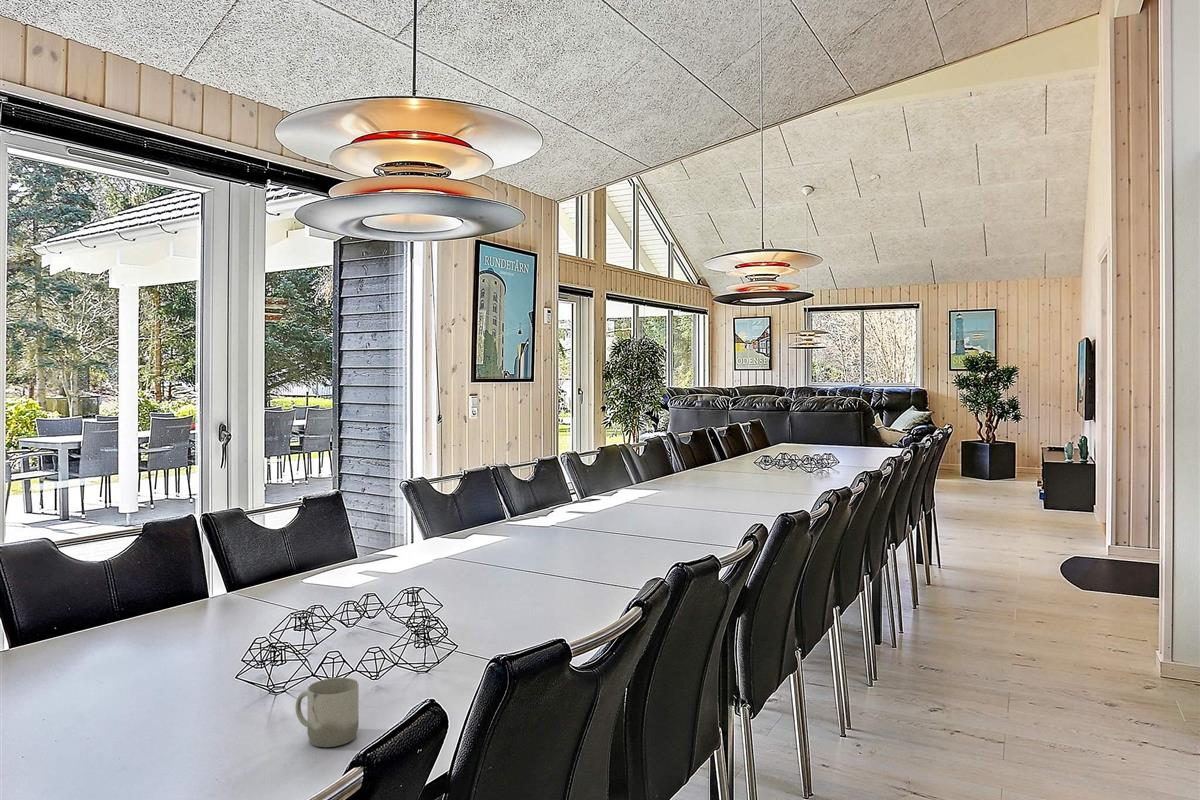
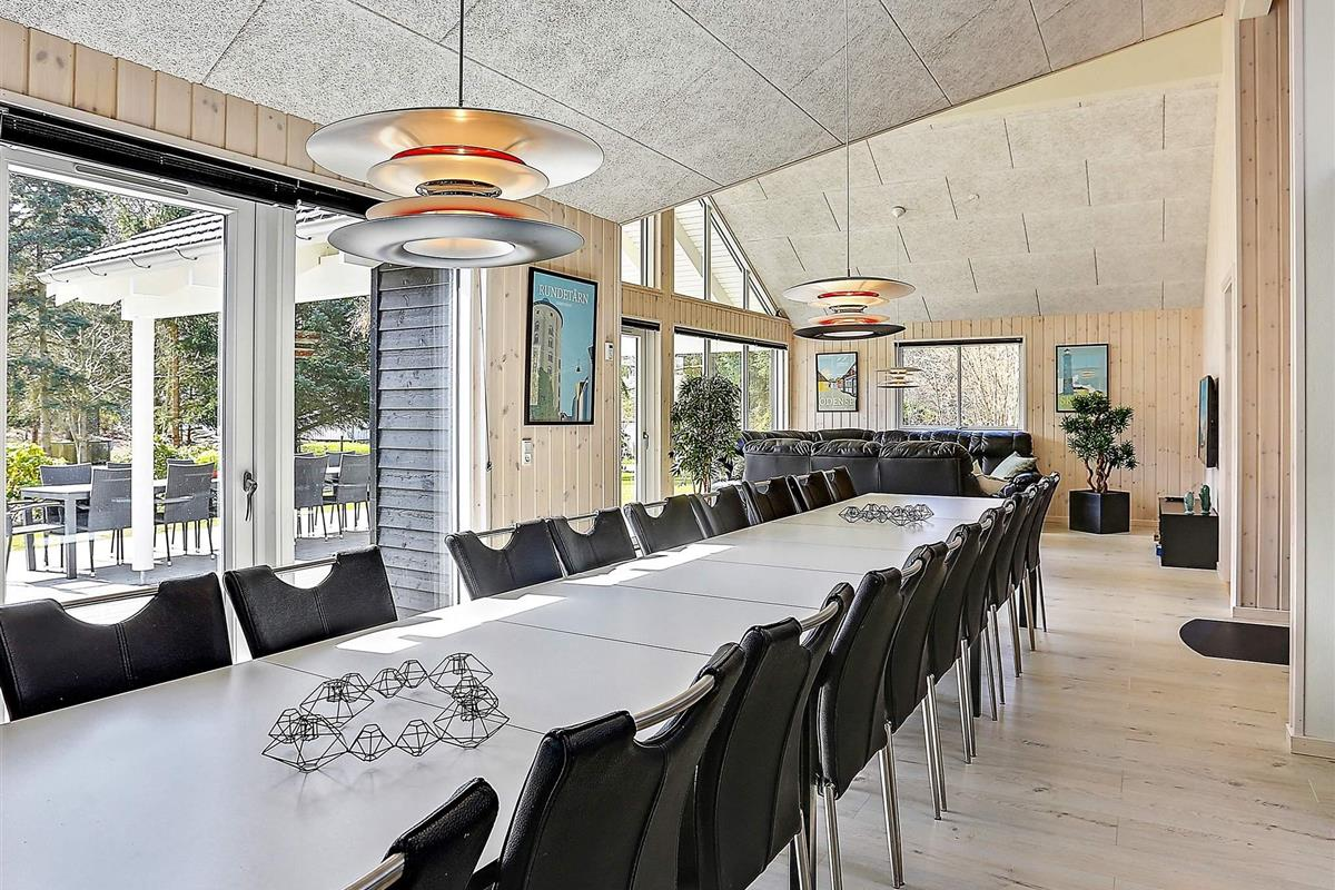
- cup [294,677,360,748]
